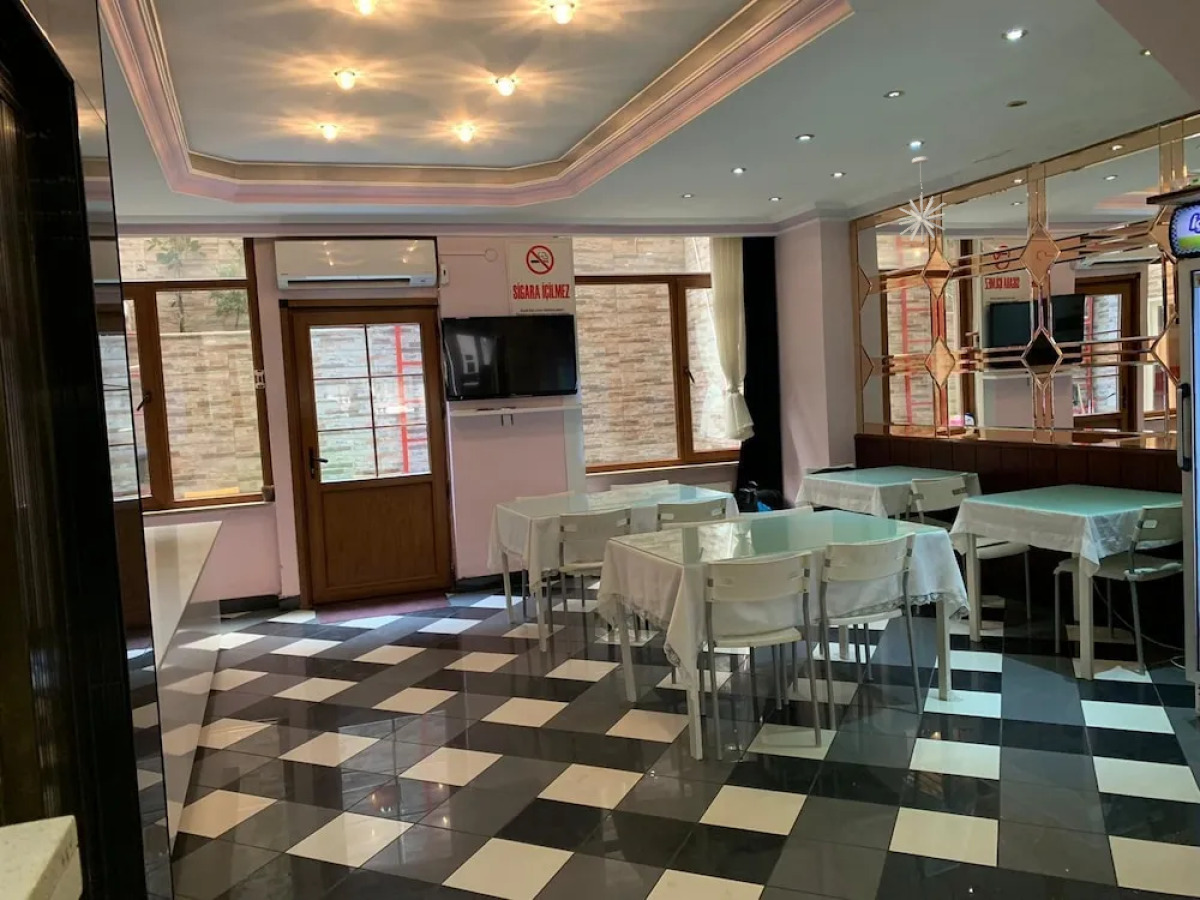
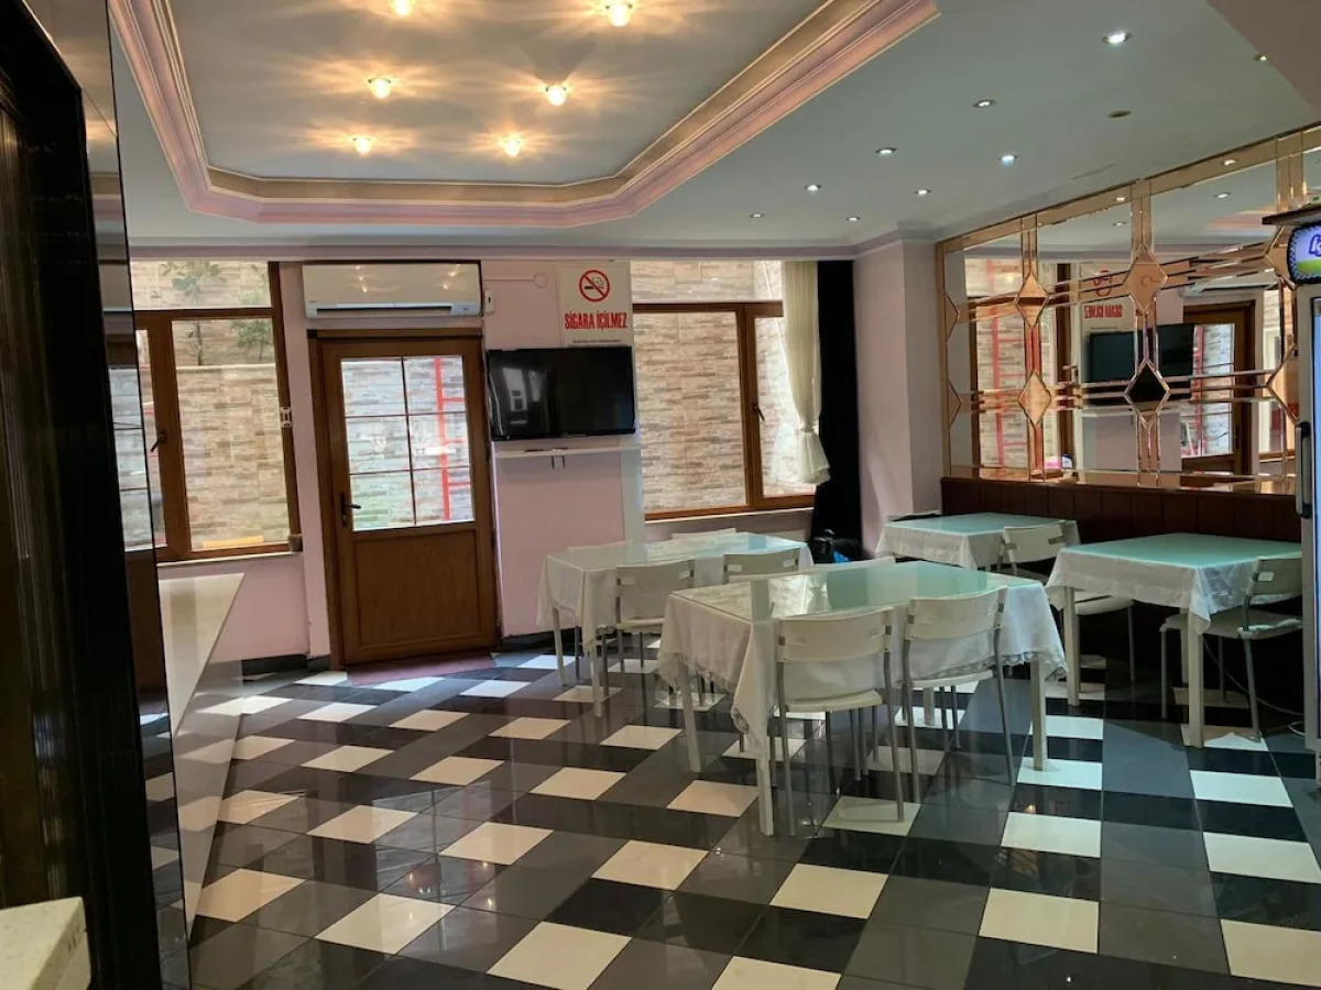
- pendant light [898,156,947,244]
